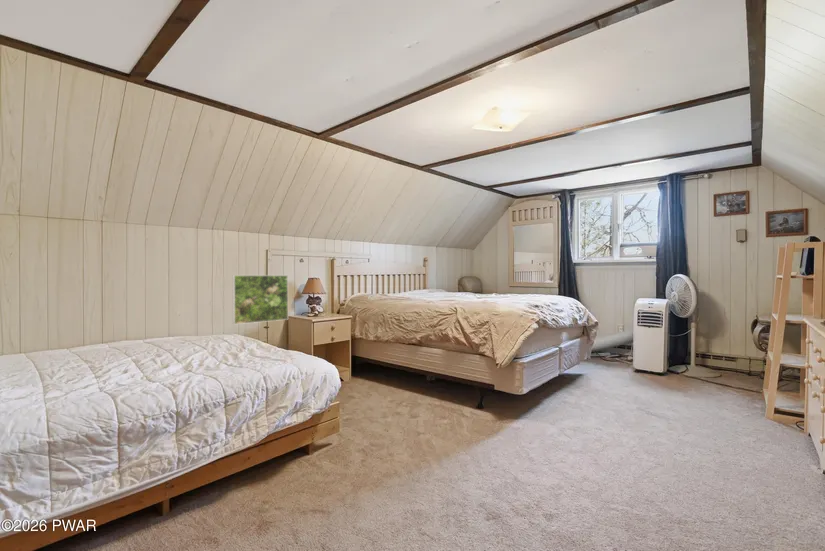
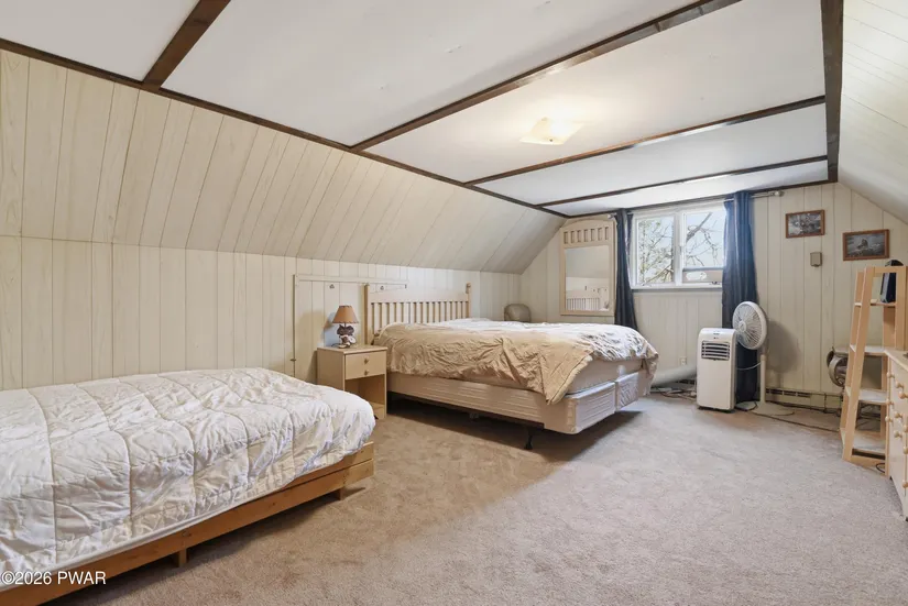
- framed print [232,274,289,325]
